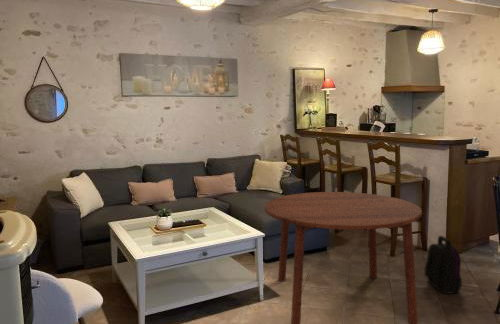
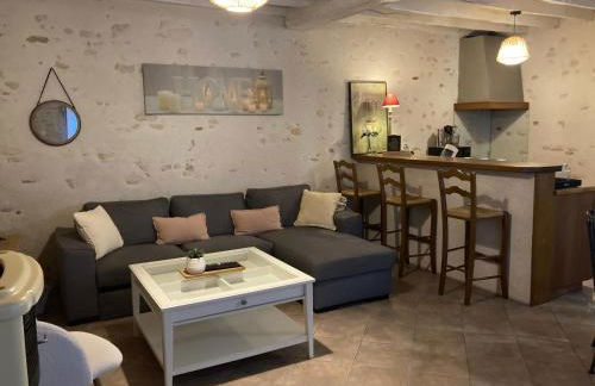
- dining table [264,191,423,324]
- backpack [424,235,463,295]
